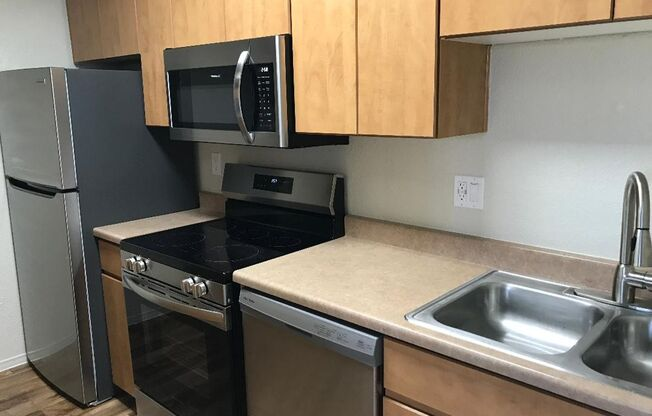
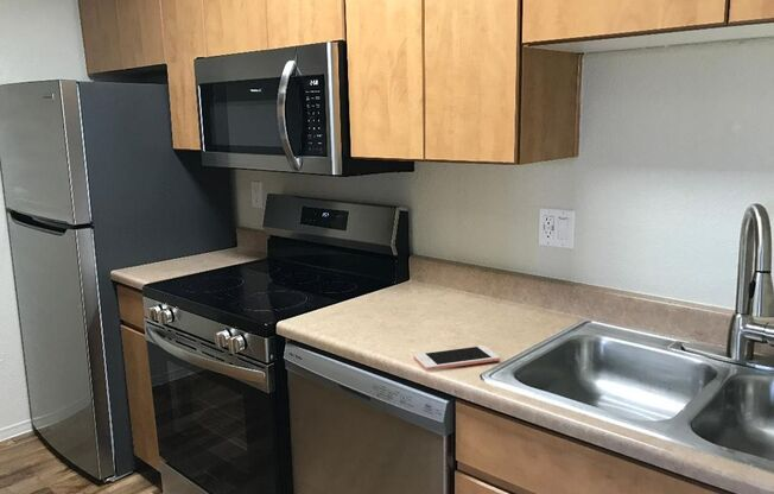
+ cell phone [412,344,501,372]
